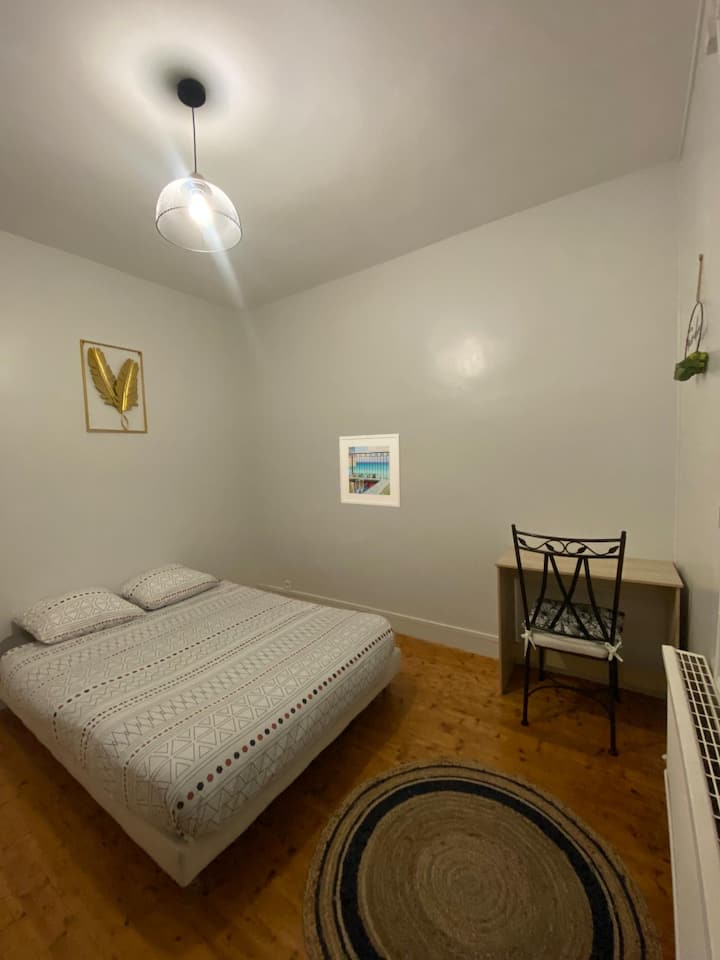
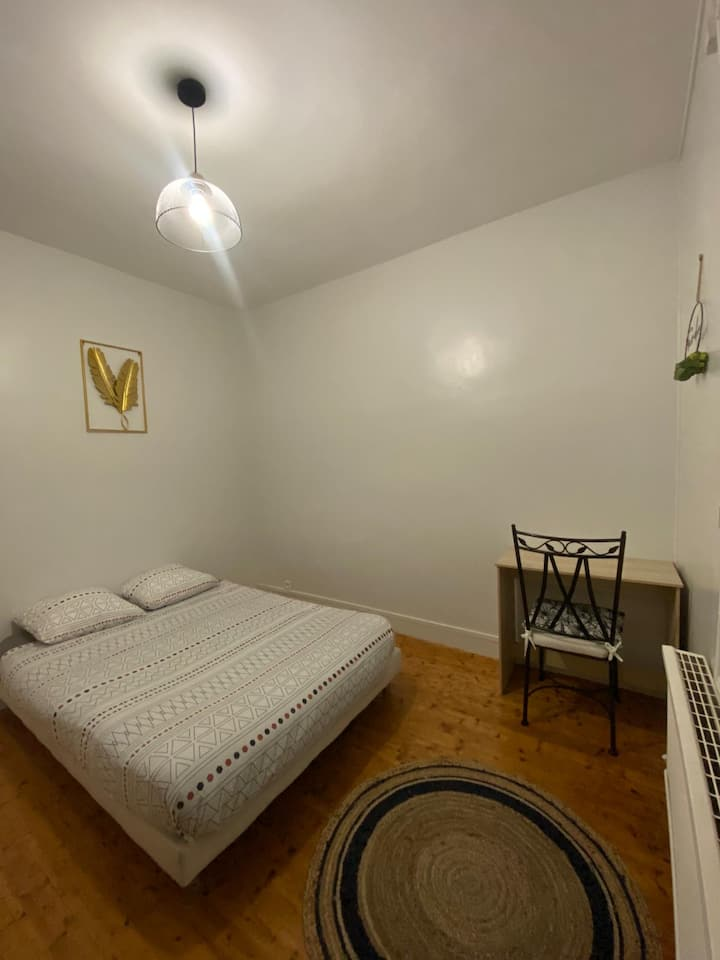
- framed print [338,433,402,508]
